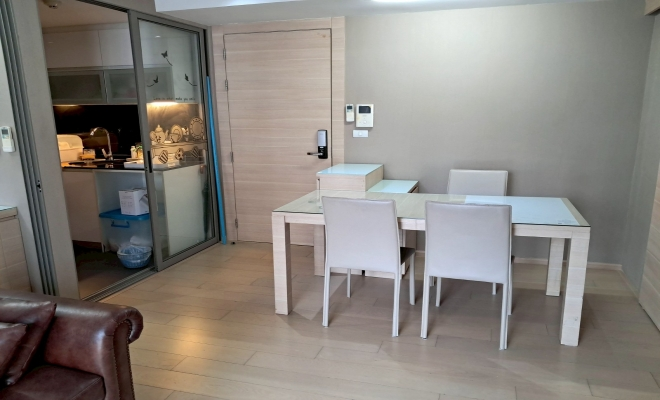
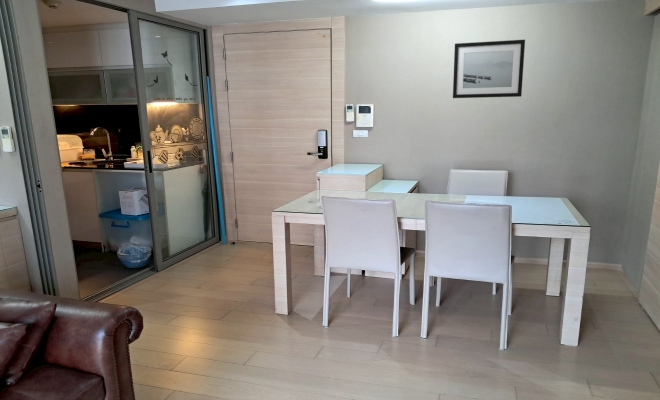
+ wall art [452,39,526,99]
